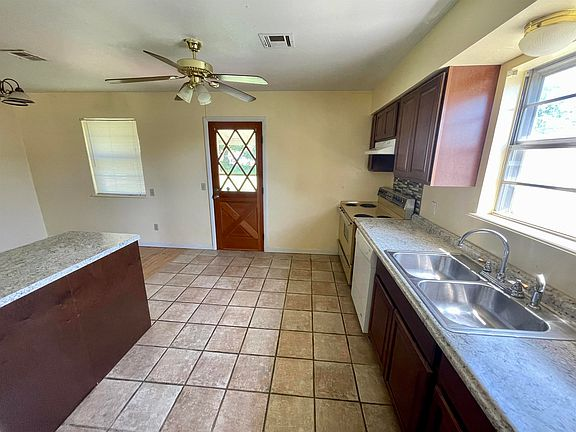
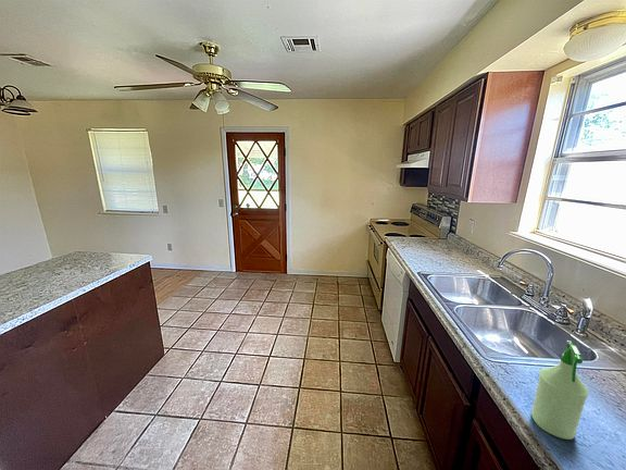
+ spray bottle [530,339,589,441]
